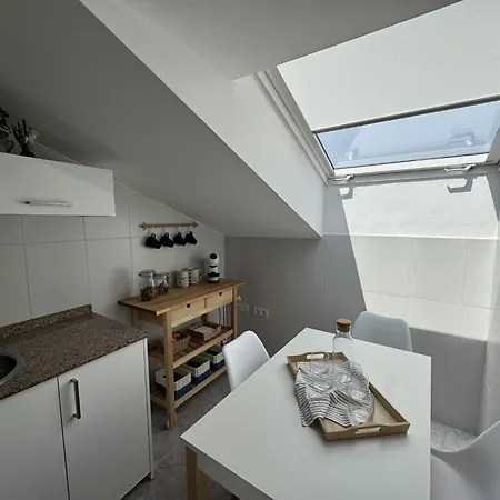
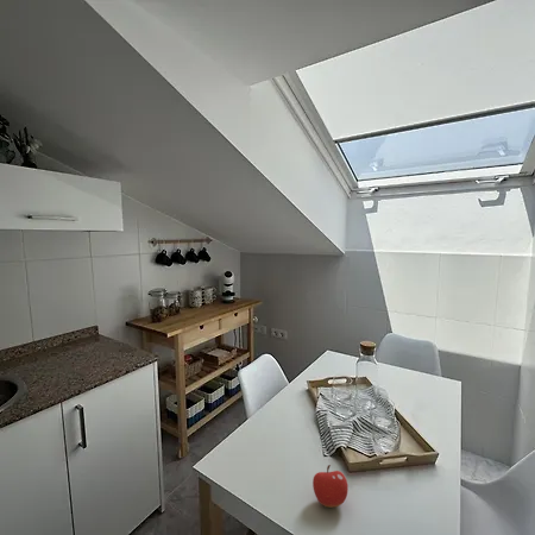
+ fruit [311,464,350,509]
